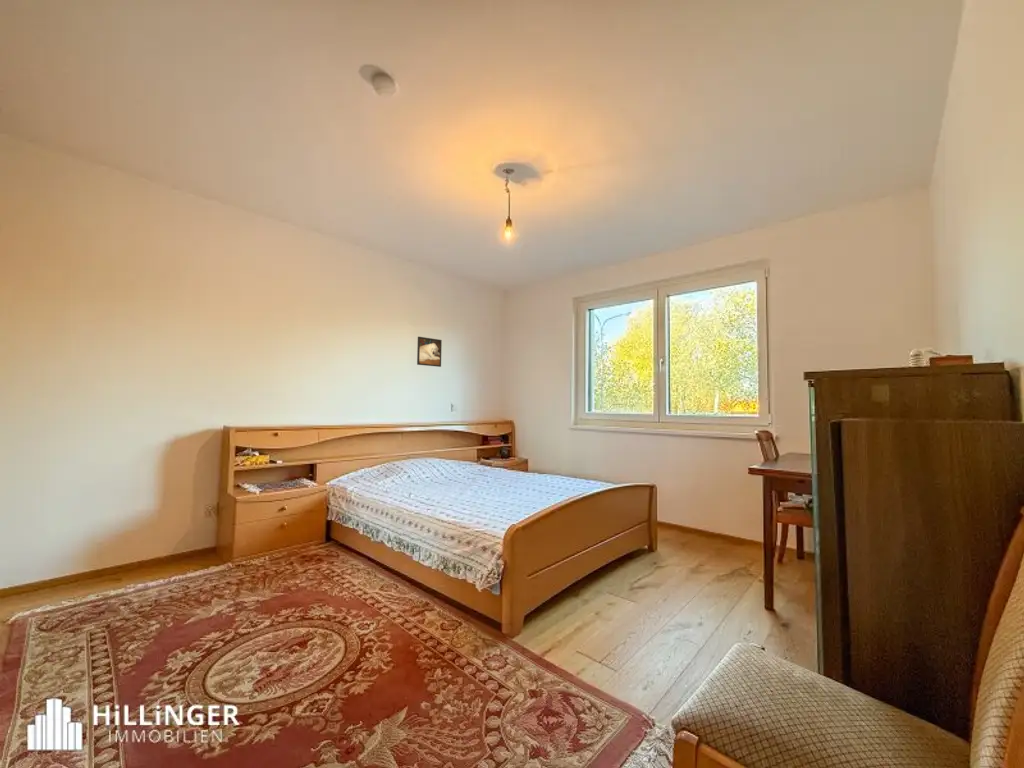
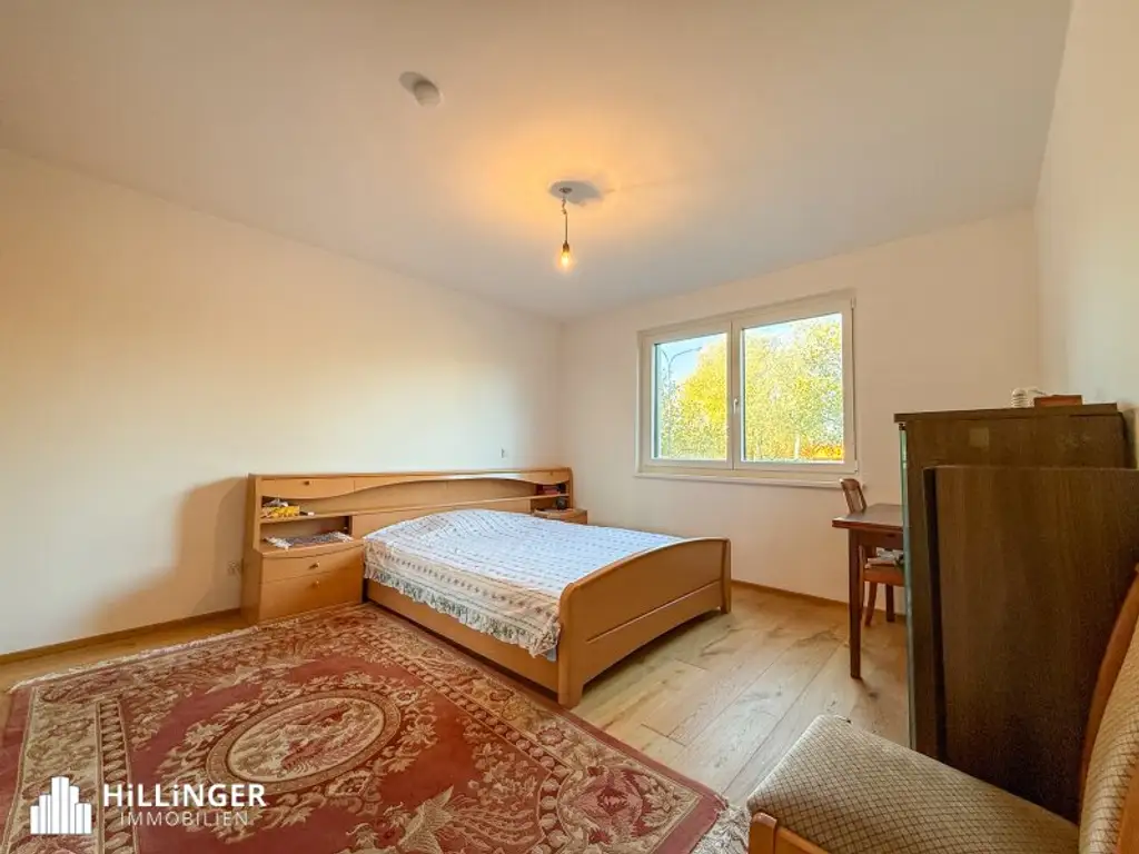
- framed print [416,336,443,368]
